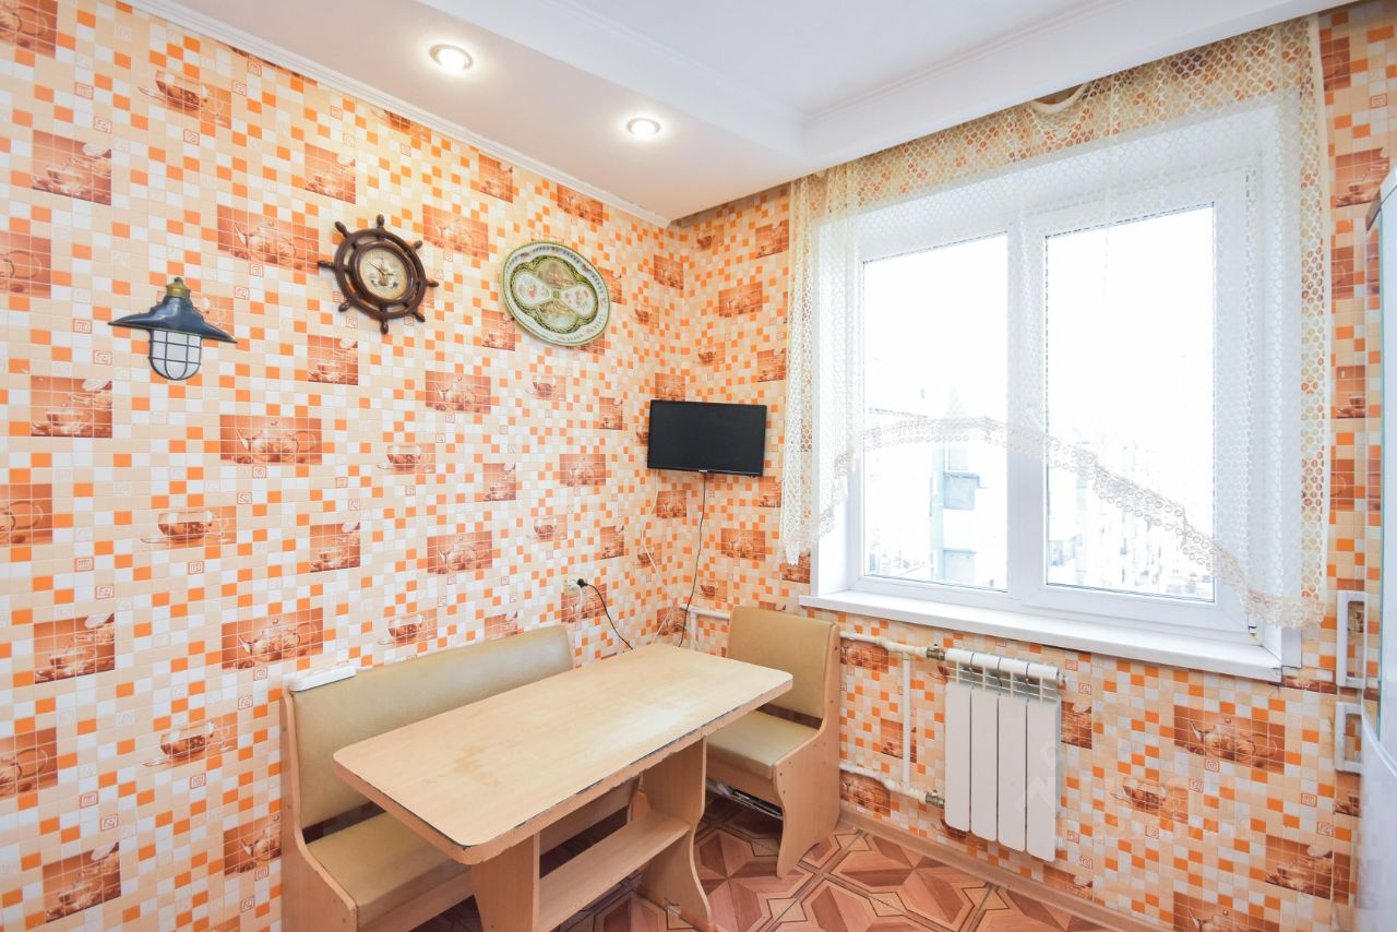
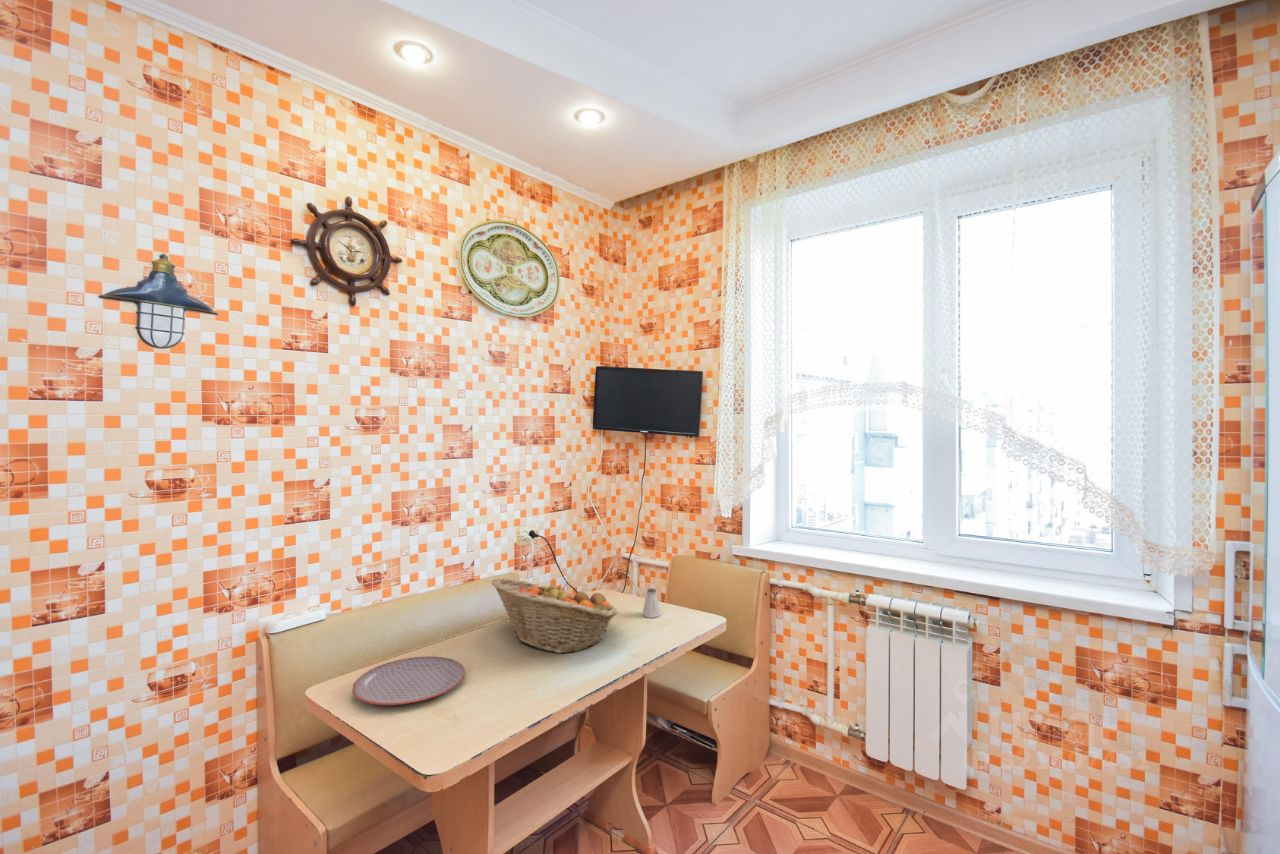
+ saltshaker [642,587,661,619]
+ fruit basket [491,577,619,654]
+ plate [351,655,466,706]
